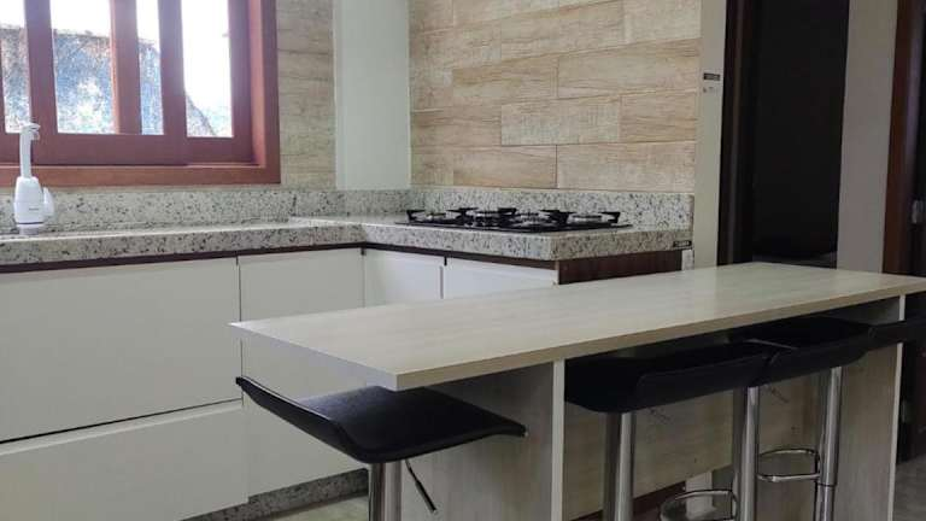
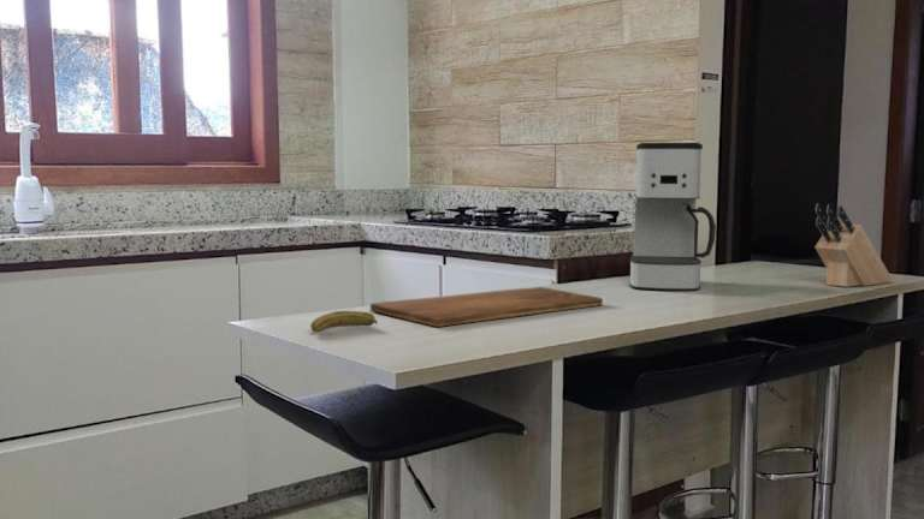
+ coffee maker [628,142,717,292]
+ cutting board [369,286,604,328]
+ banana [309,310,379,333]
+ knife block [813,202,894,288]
